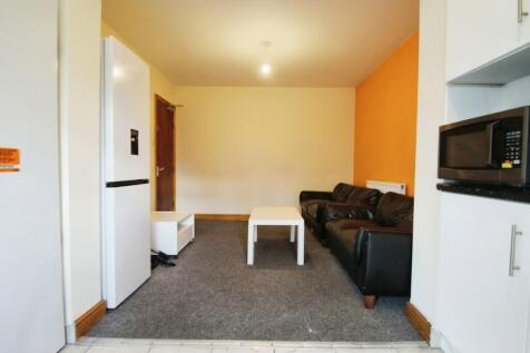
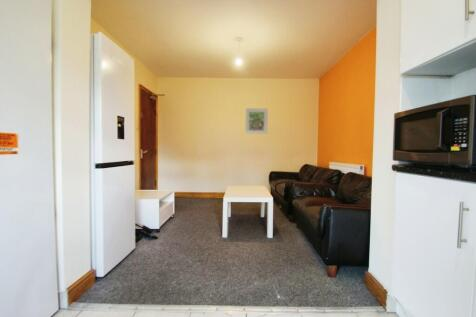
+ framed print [244,107,269,135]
